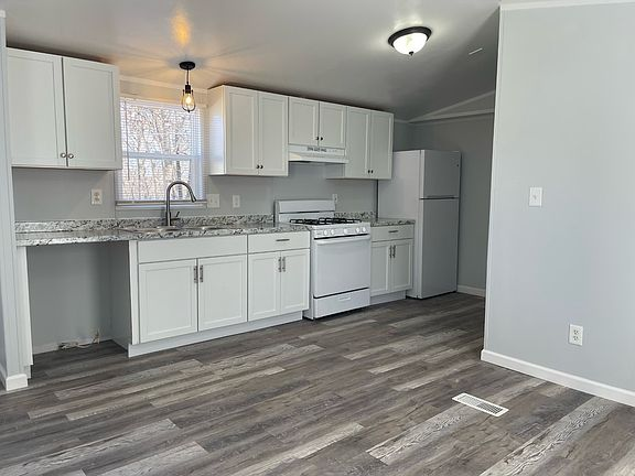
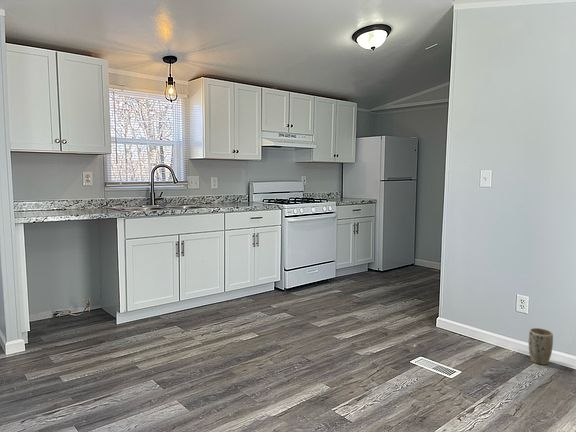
+ plant pot [528,327,554,366]
